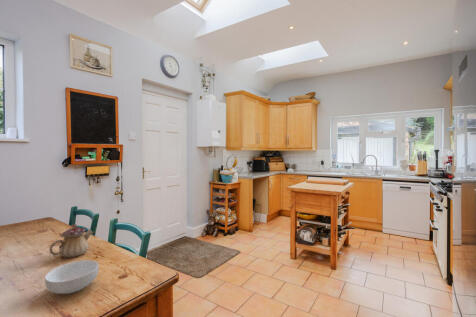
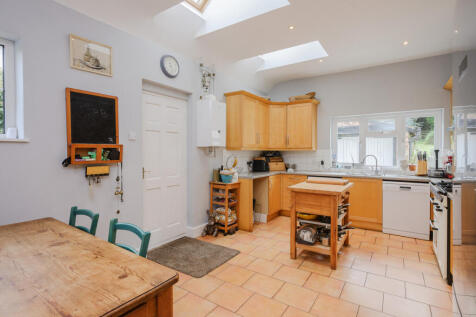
- teapot [48,223,94,259]
- cereal bowl [44,259,100,295]
